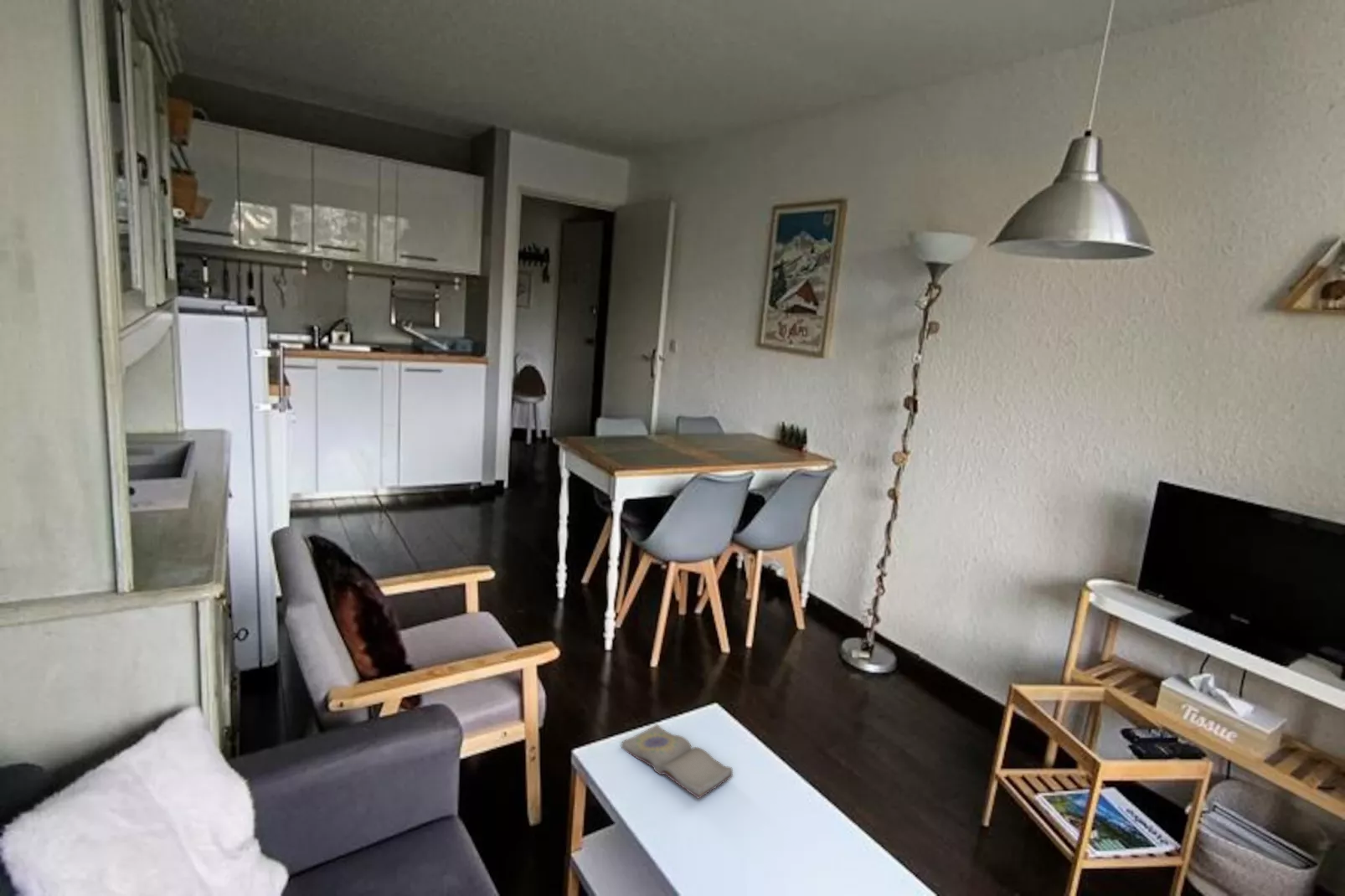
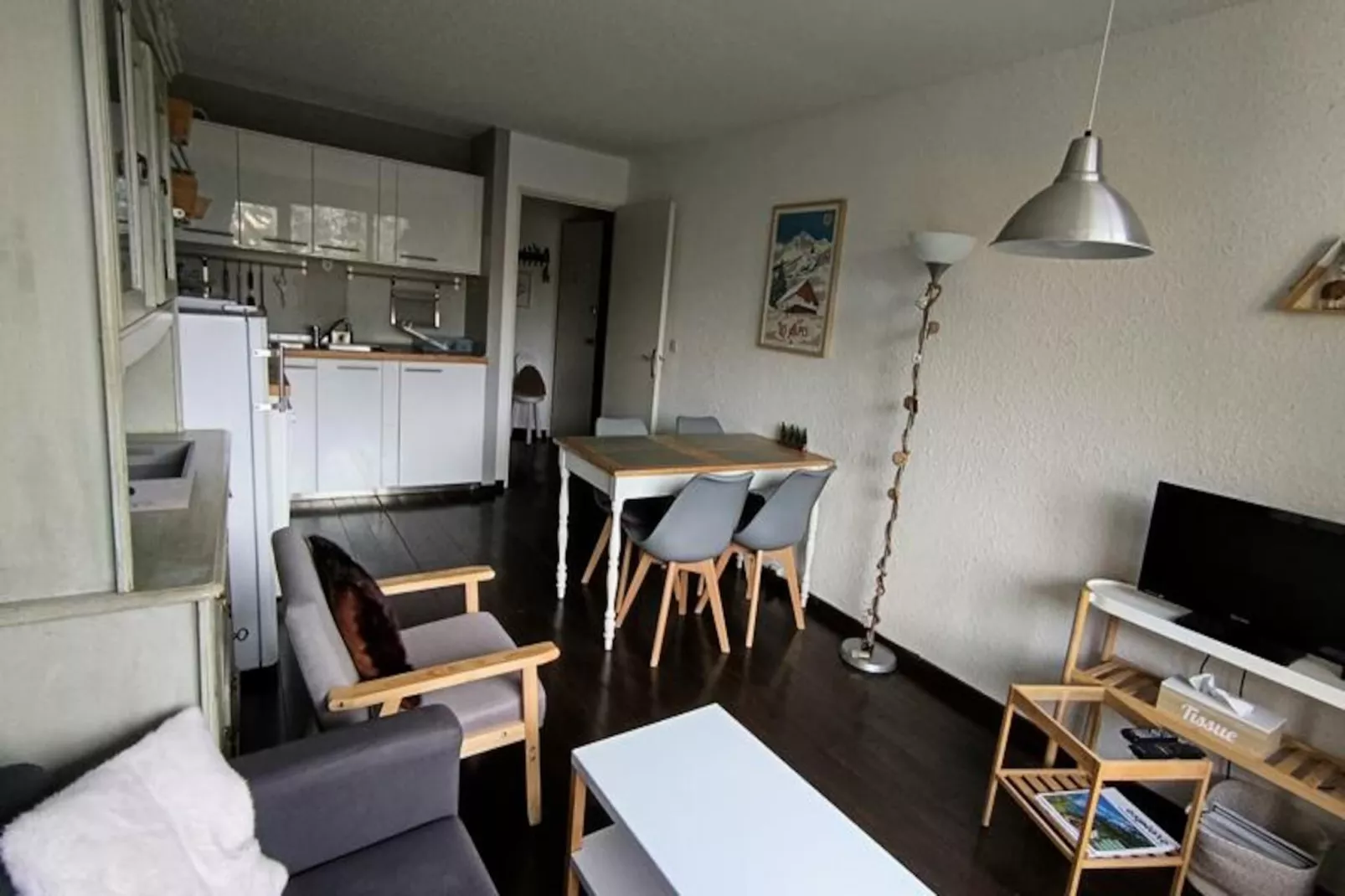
- diary [621,723,734,800]
